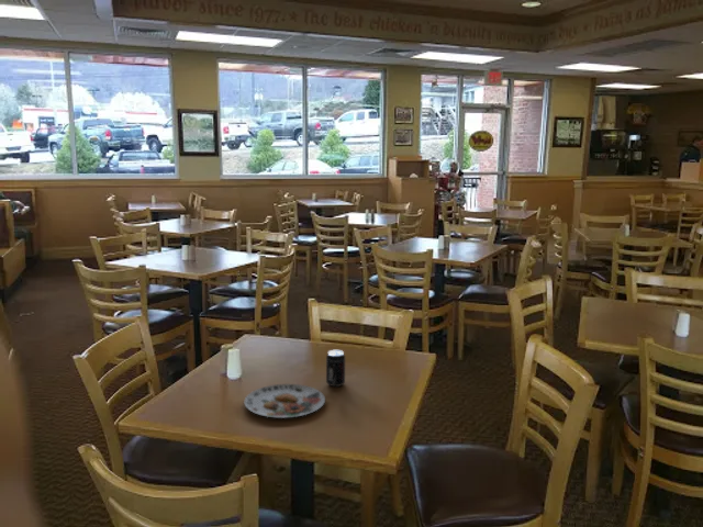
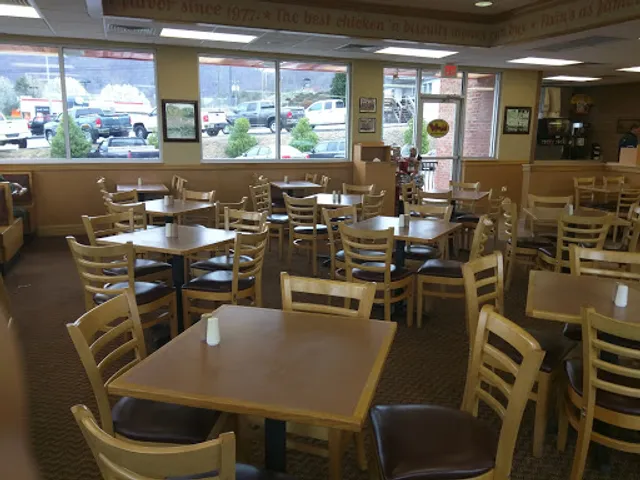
- plate [243,383,326,419]
- beverage can [325,349,346,388]
